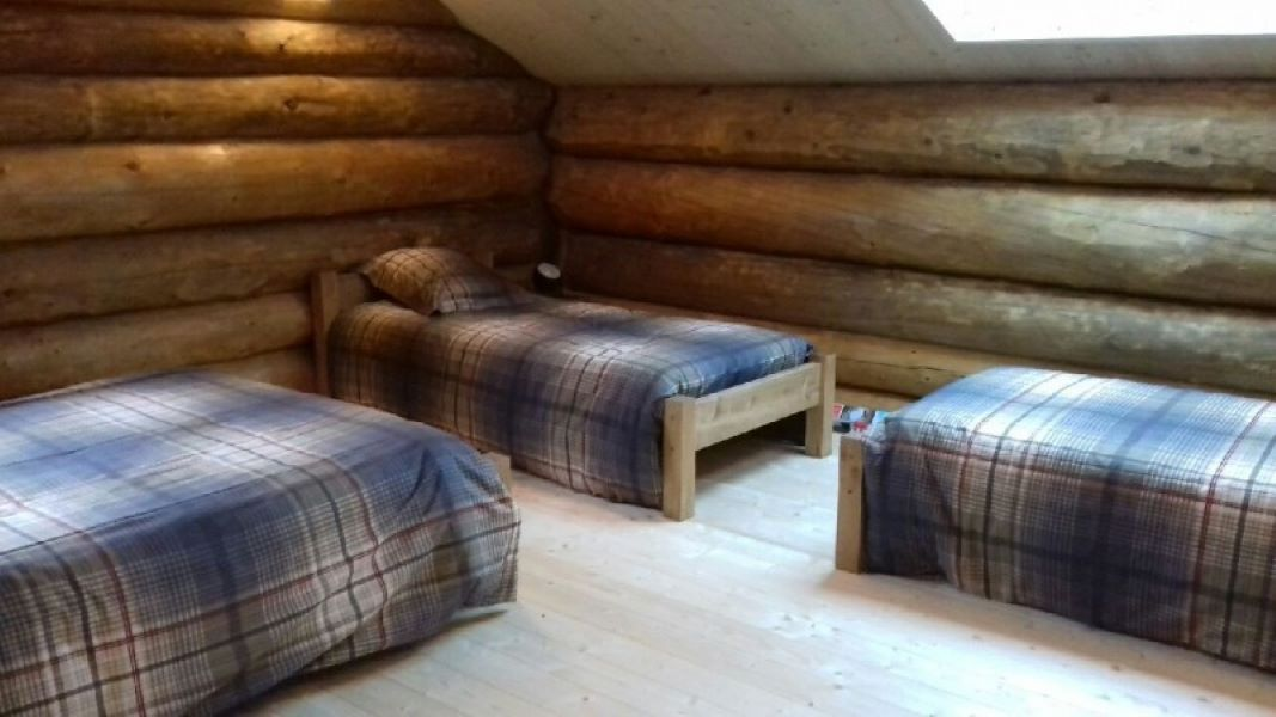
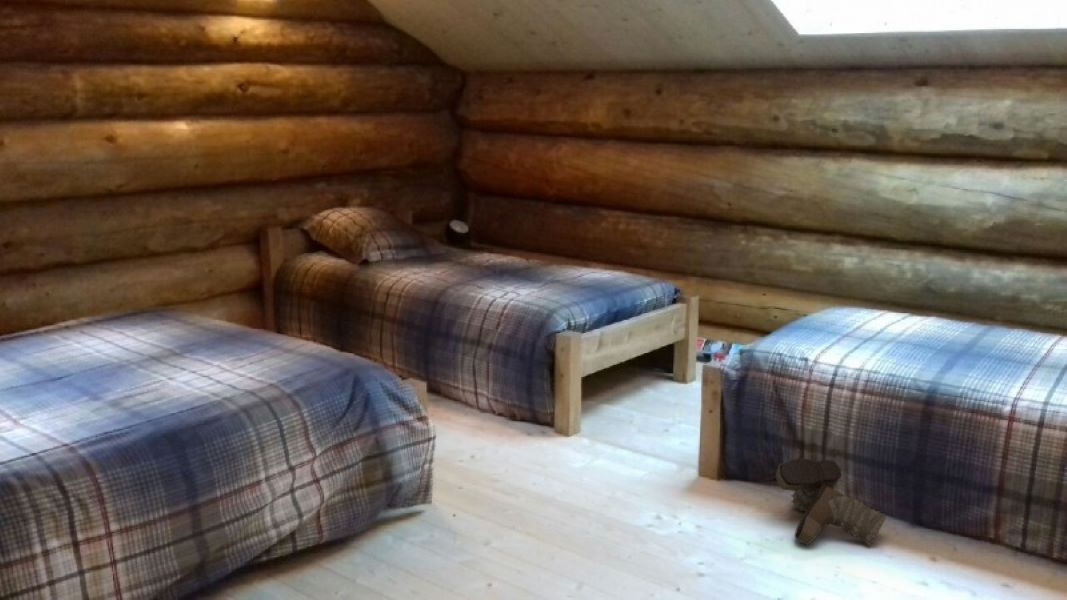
+ boots [775,457,887,546]
